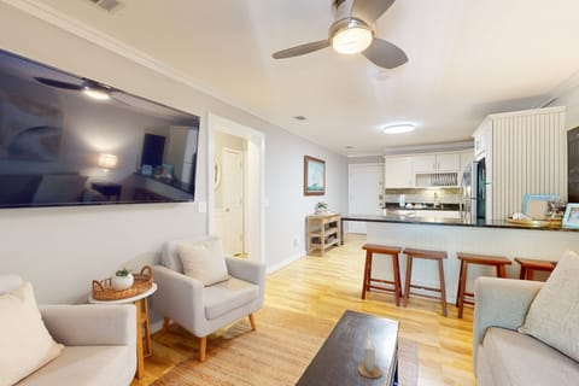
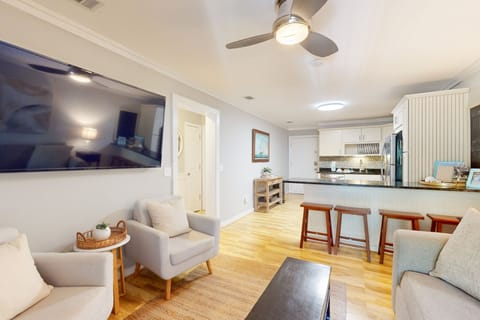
- candle [357,341,384,380]
